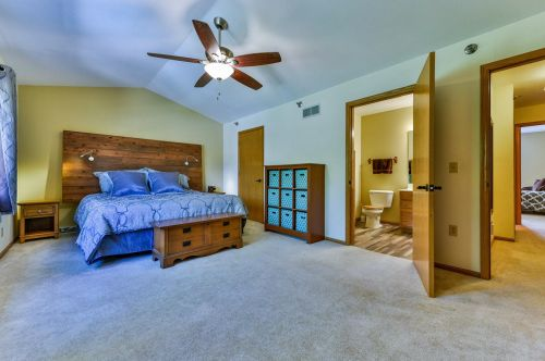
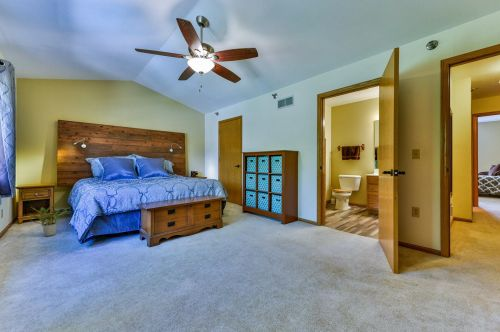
+ potted plant [20,204,72,237]
